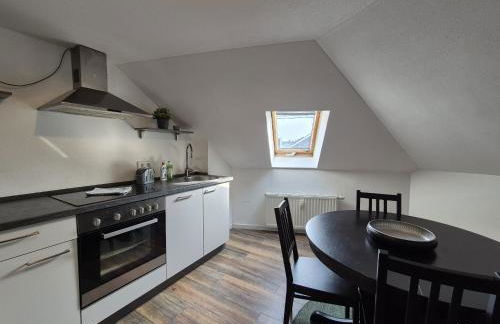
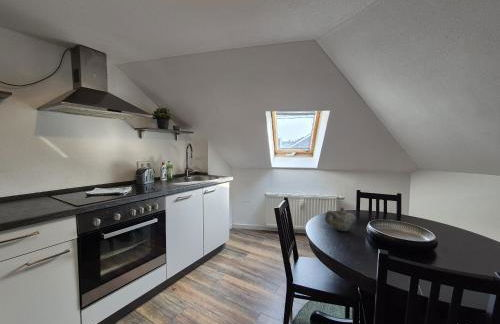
+ teapot [324,206,357,232]
